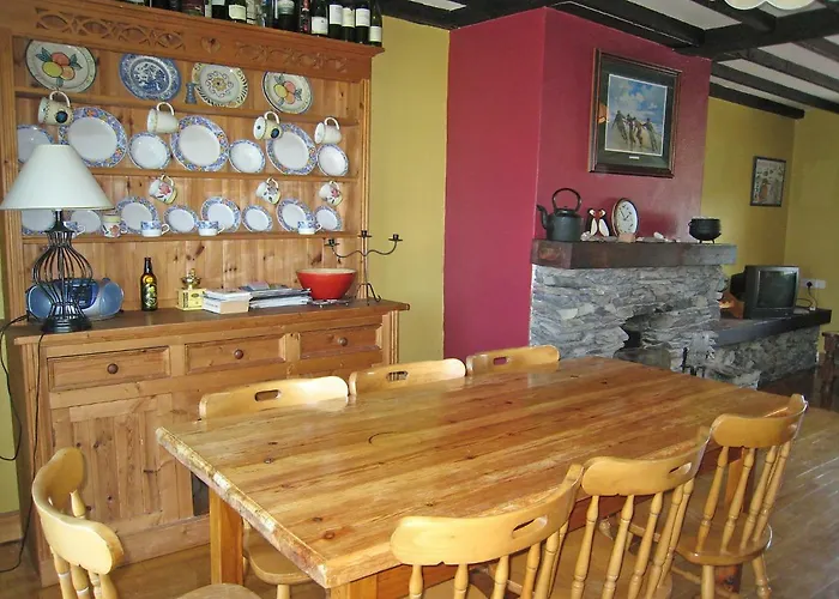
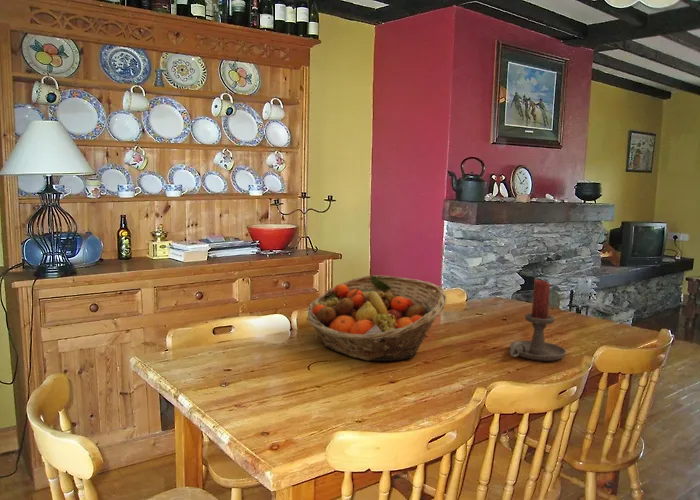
+ candle holder [509,278,568,362]
+ fruit basket [306,274,447,362]
